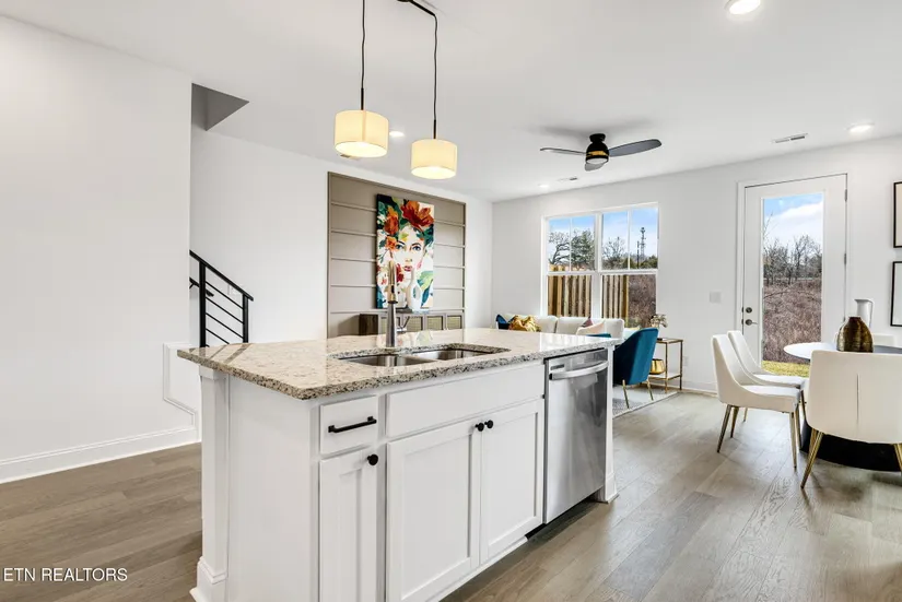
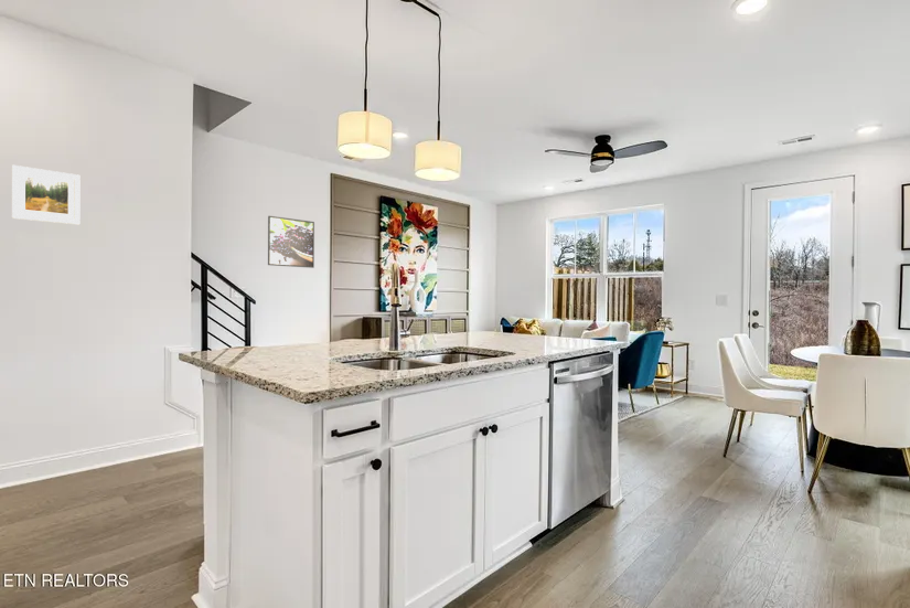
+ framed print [267,215,315,269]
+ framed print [11,164,81,225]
